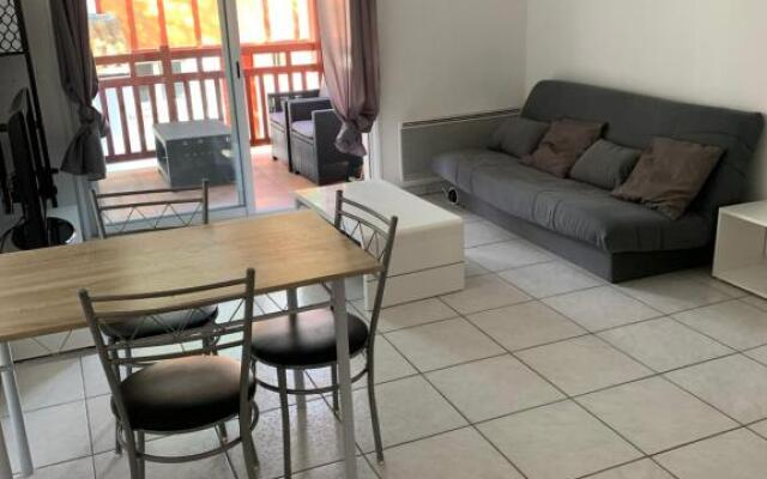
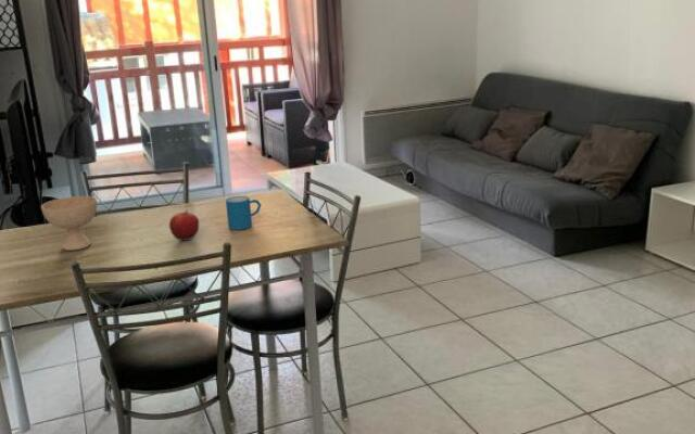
+ fruit [168,208,200,242]
+ mug [225,195,263,231]
+ bowl [40,195,99,252]
